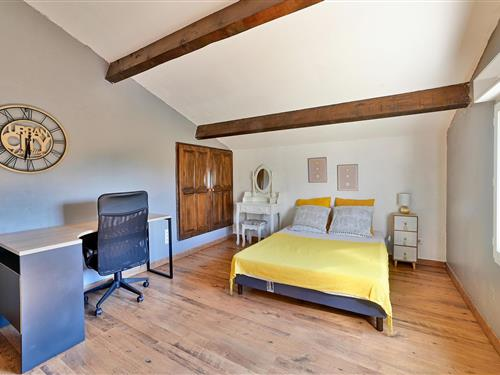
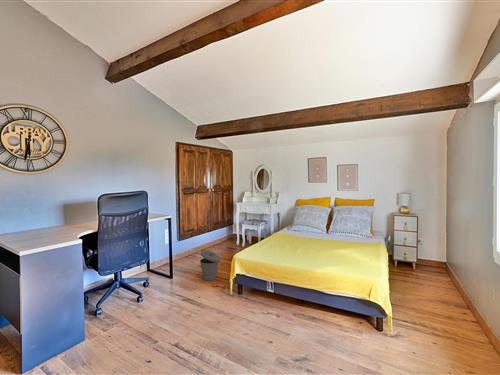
+ trash can [199,249,222,282]
